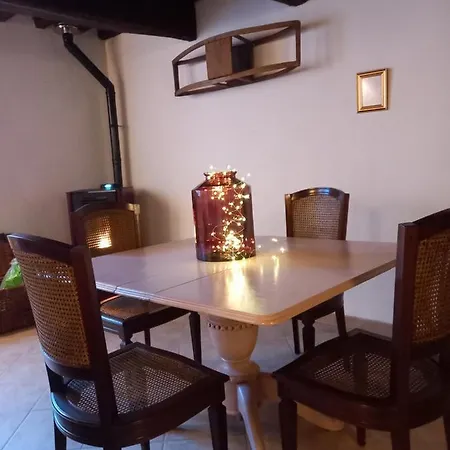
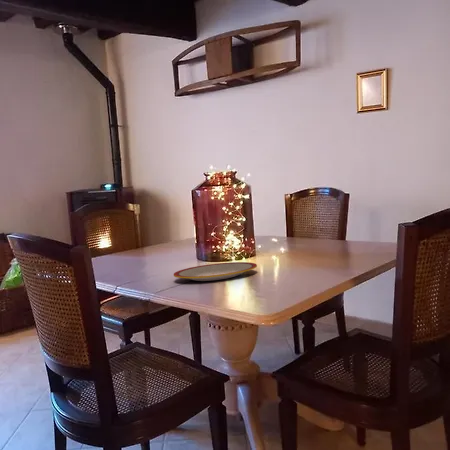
+ plate [173,261,258,282]
